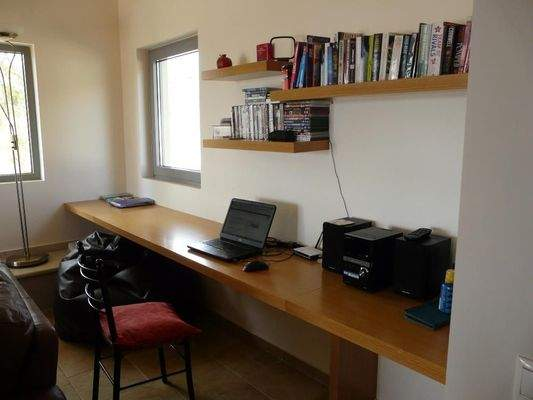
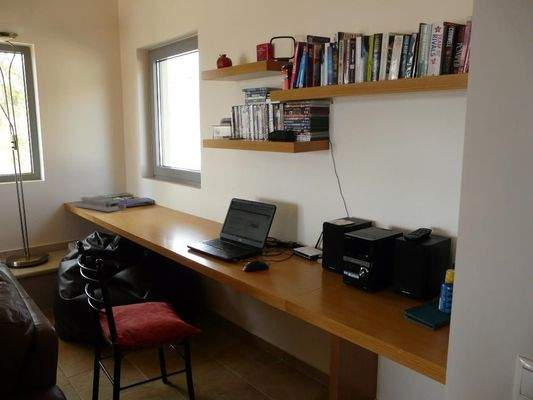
+ desk organizer [73,195,127,213]
